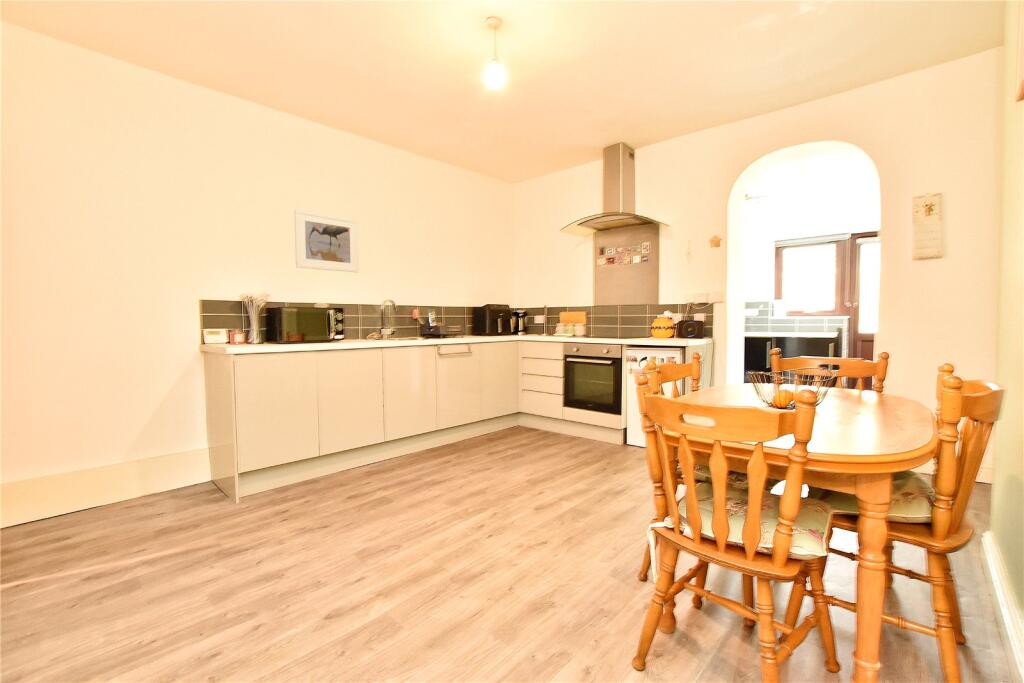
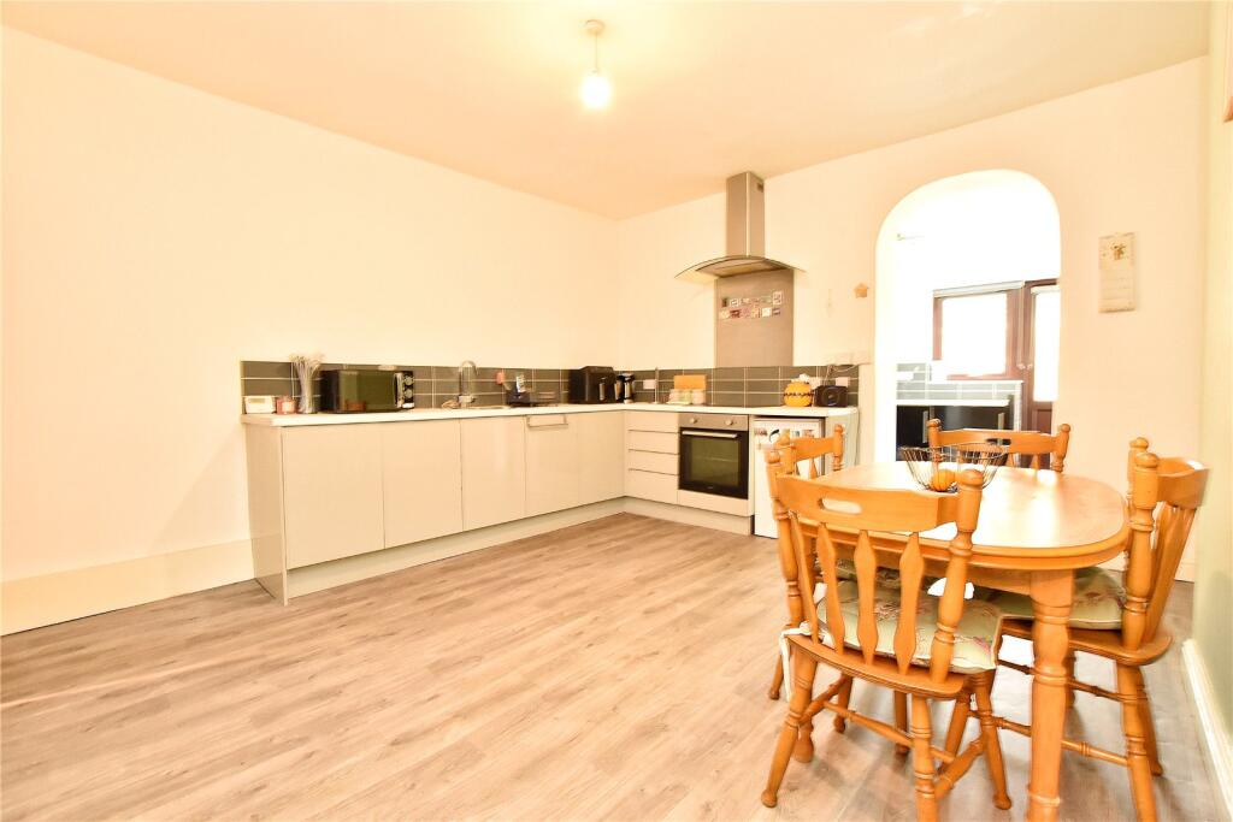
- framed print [293,209,360,273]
